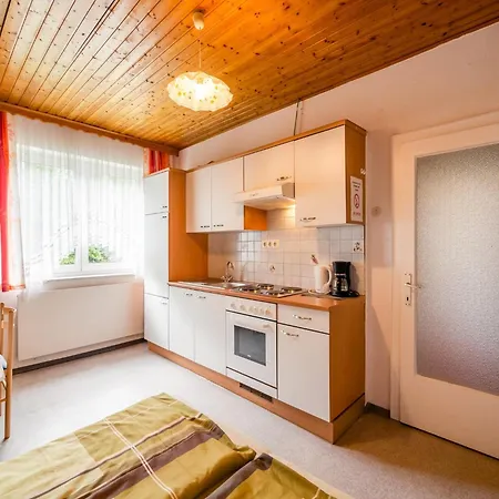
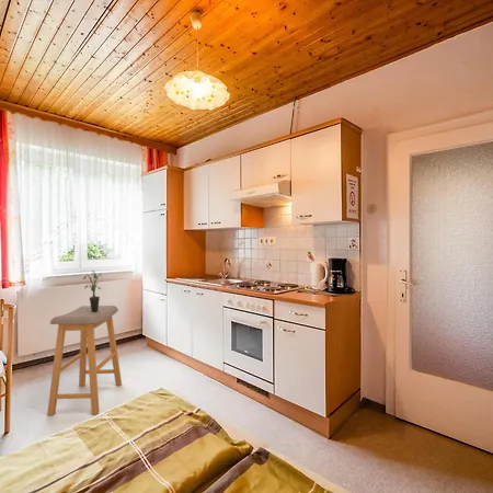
+ potted plant [82,270,103,312]
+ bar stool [46,305,123,416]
